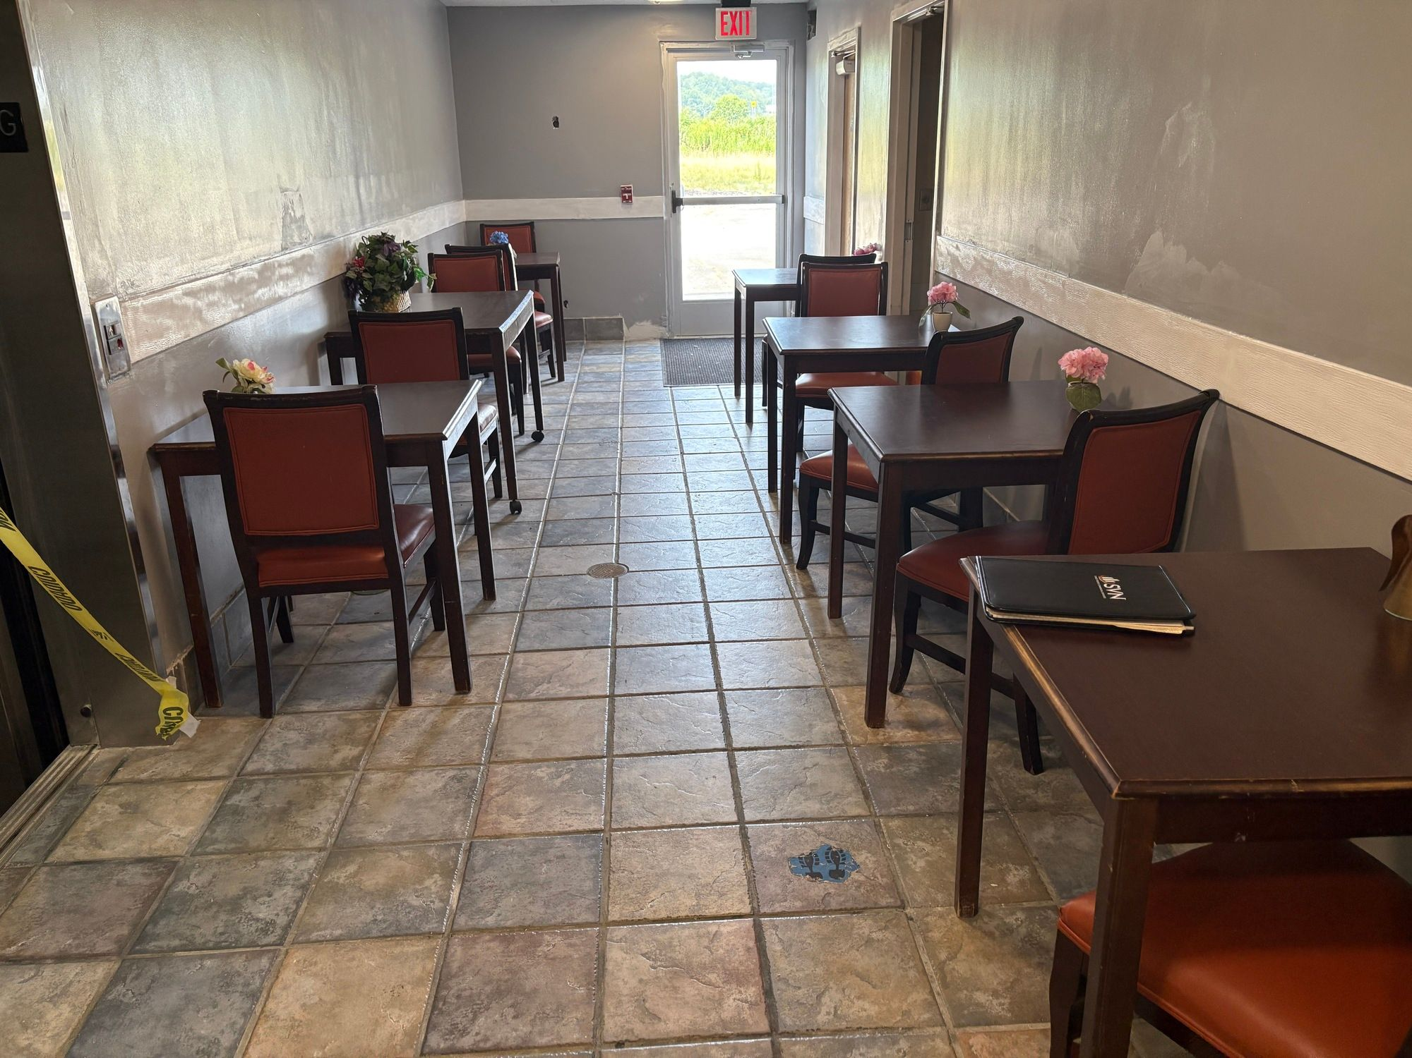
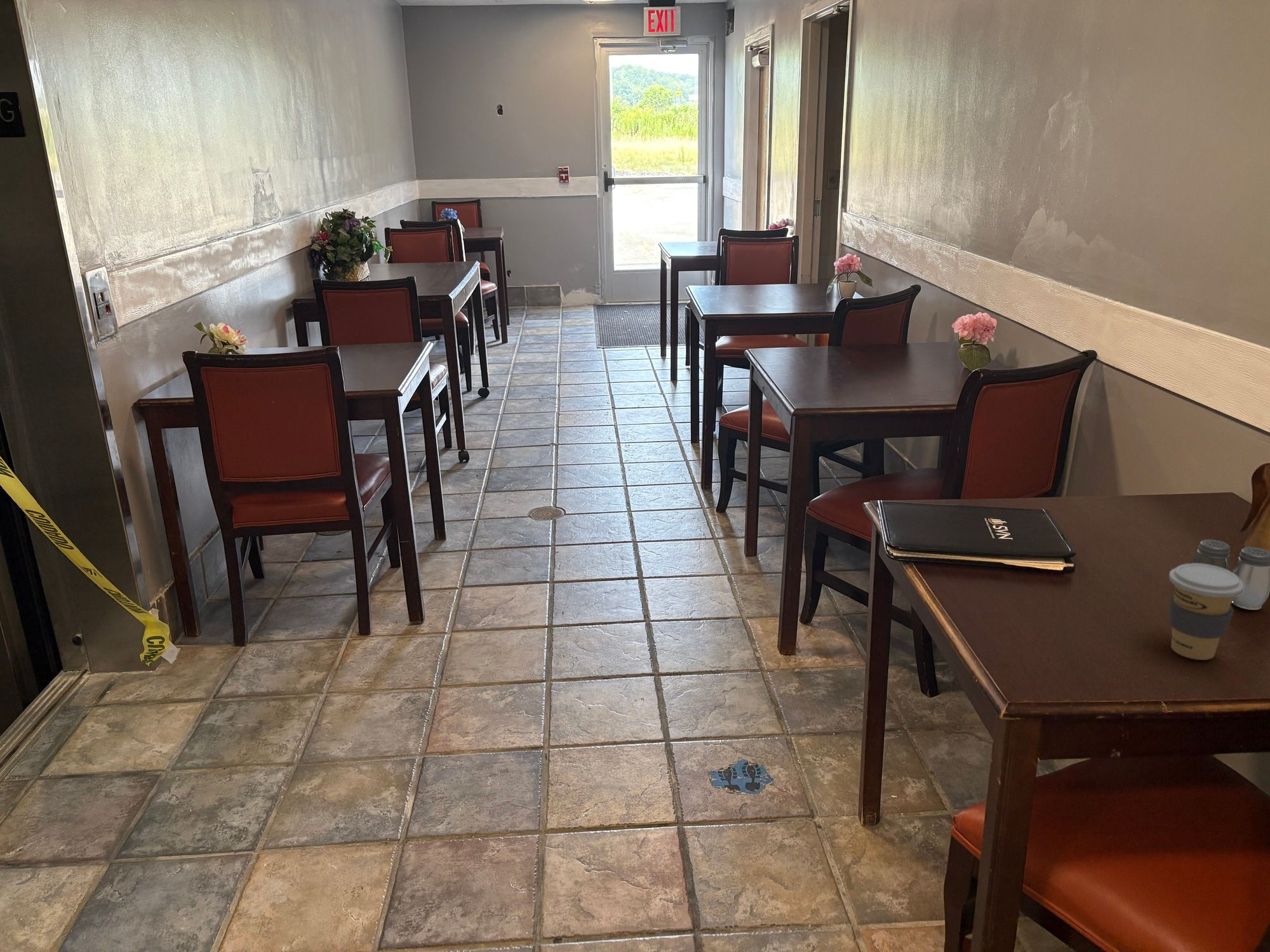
+ coffee cup [1168,563,1244,661]
+ salt and pepper shaker [1191,539,1270,611]
